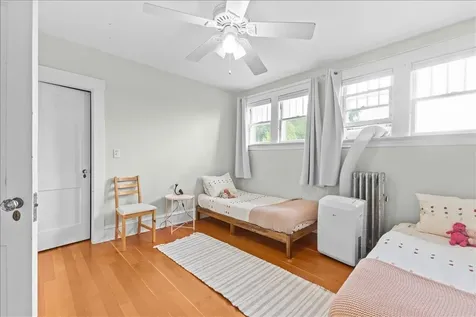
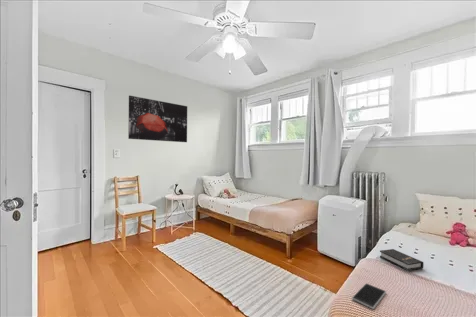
+ tablet [351,282,387,310]
+ wall art [127,95,188,143]
+ hardback book [379,248,425,272]
